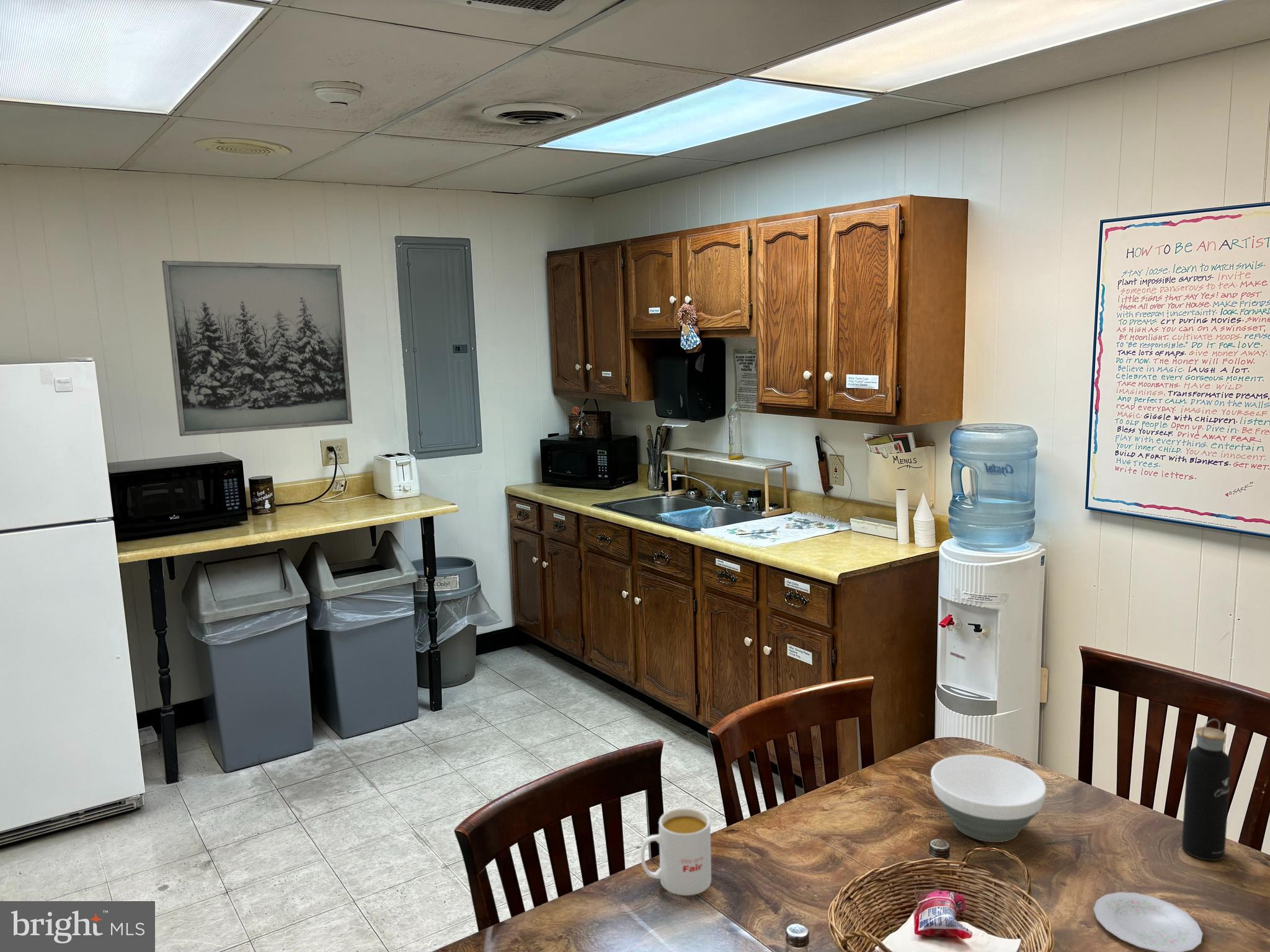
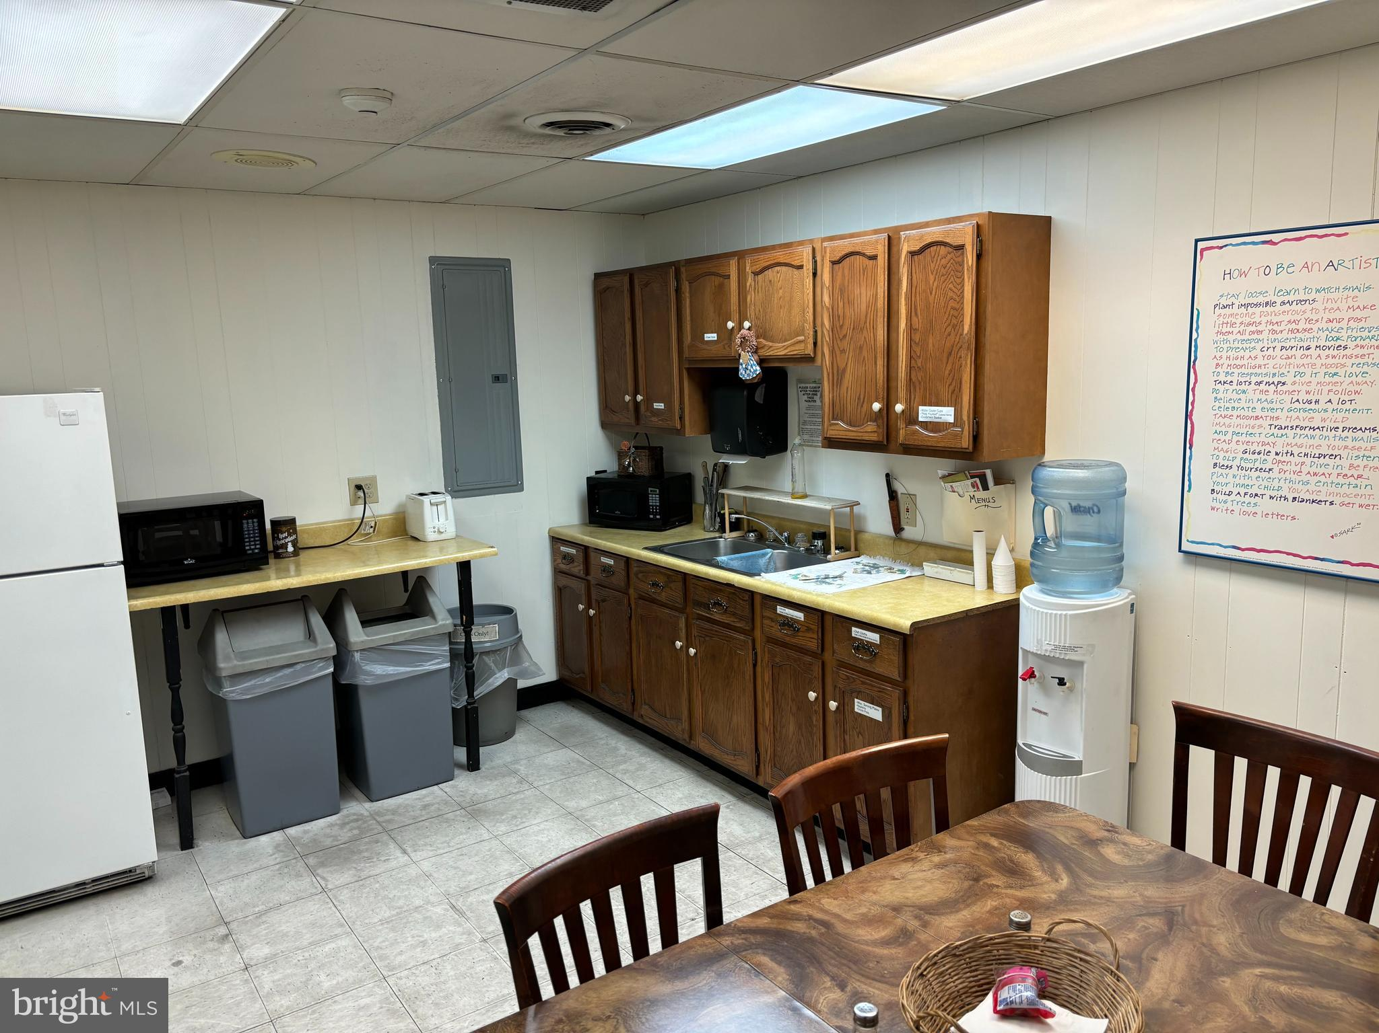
- water bottle [1181,718,1232,862]
- bowl [930,754,1047,843]
- plate [1093,891,1203,952]
- mug [640,808,712,896]
- wall art [161,260,353,437]
